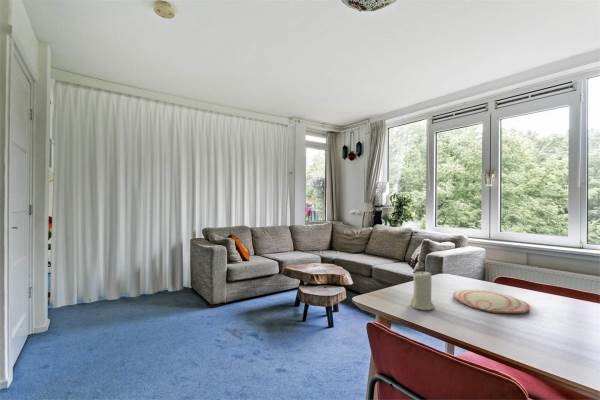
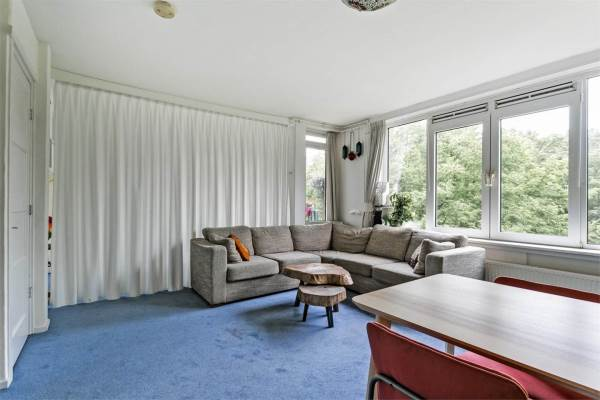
- candle [409,269,436,311]
- plate [452,289,531,314]
